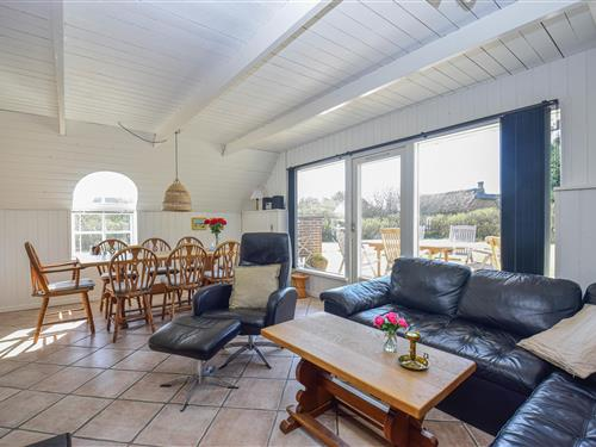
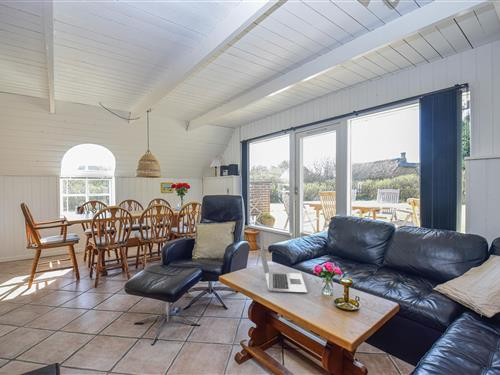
+ laptop [259,241,308,294]
